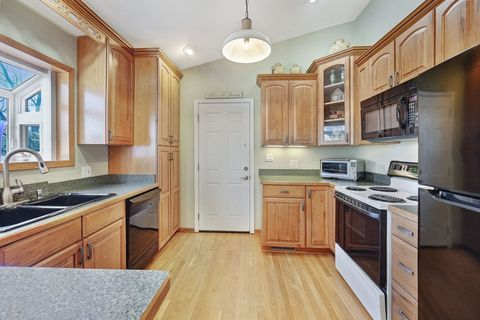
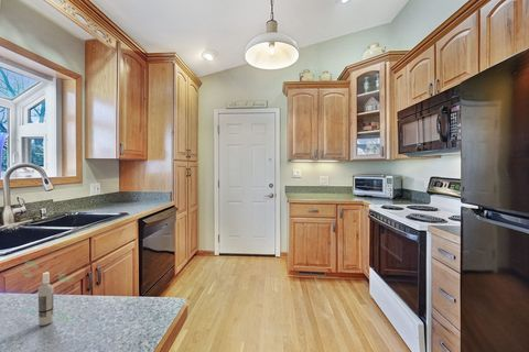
+ bottle [18,261,77,327]
